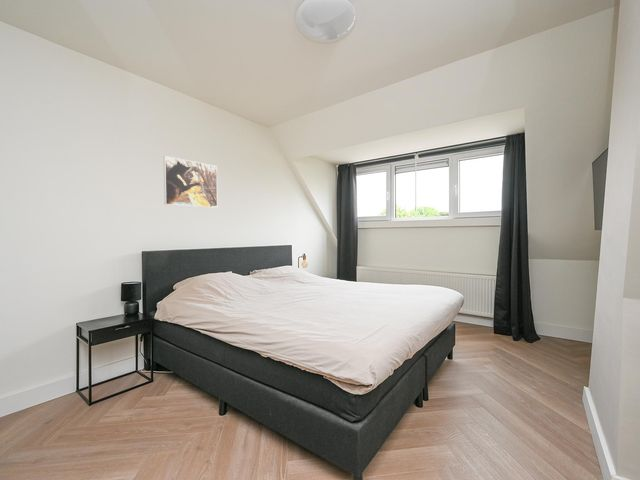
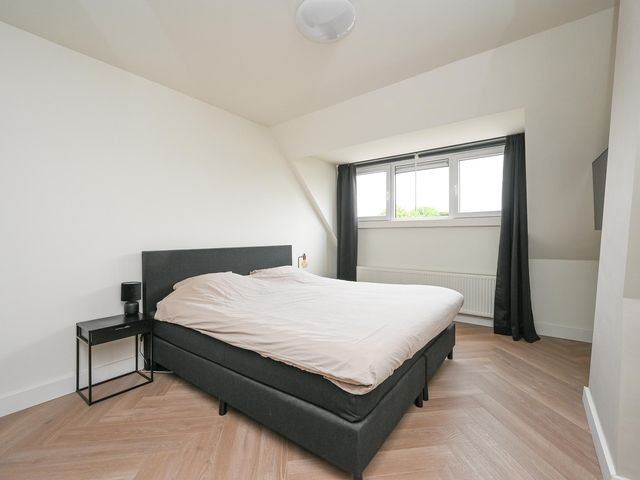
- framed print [163,155,218,209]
